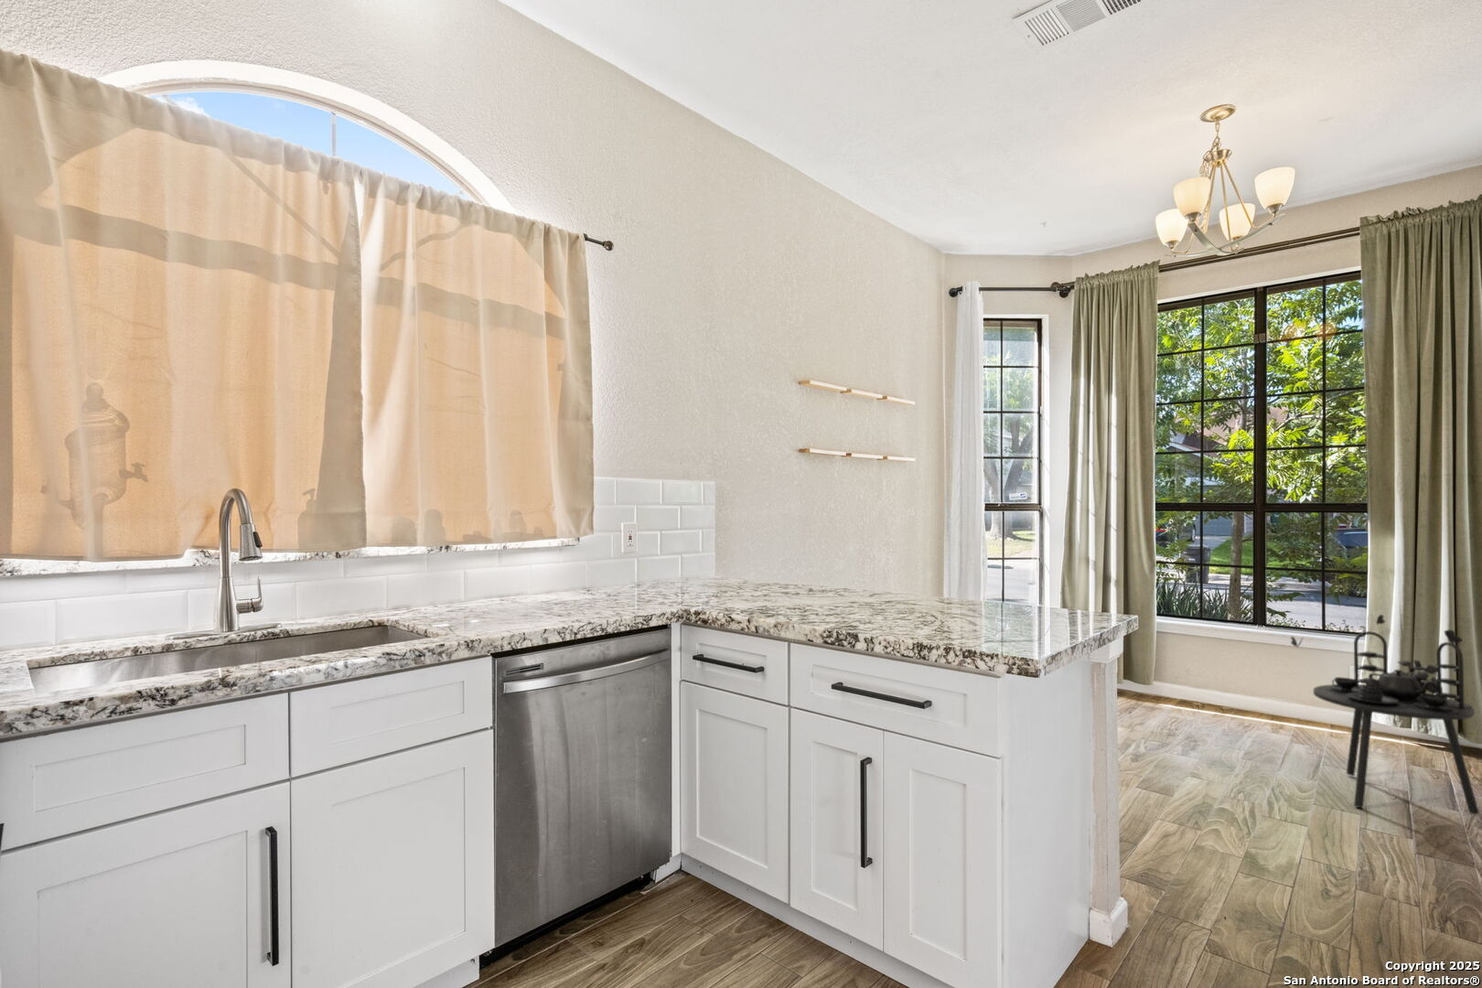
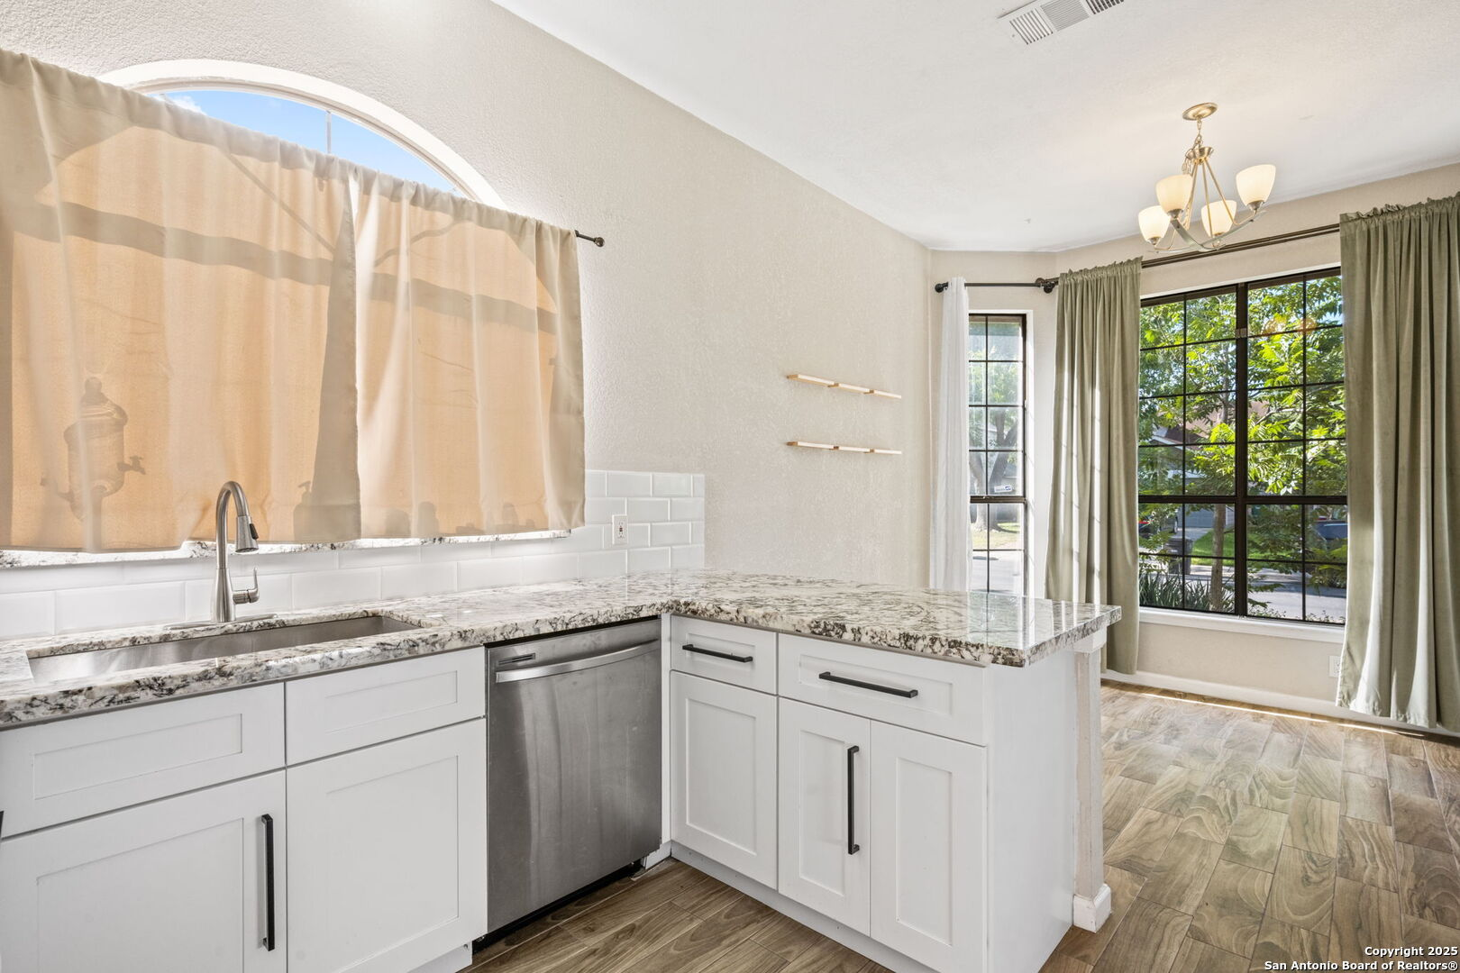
- round table [1290,614,1480,814]
